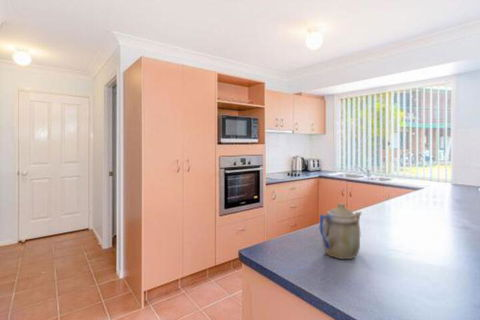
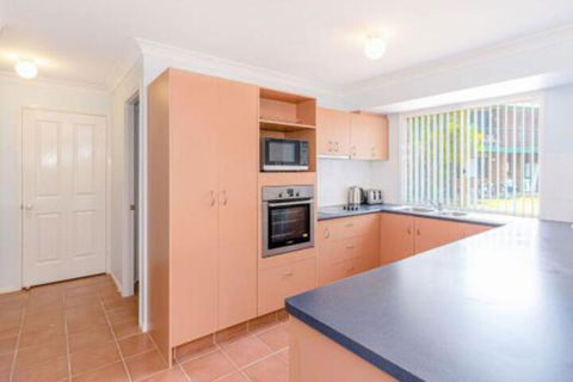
- teapot [319,202,362,260]
